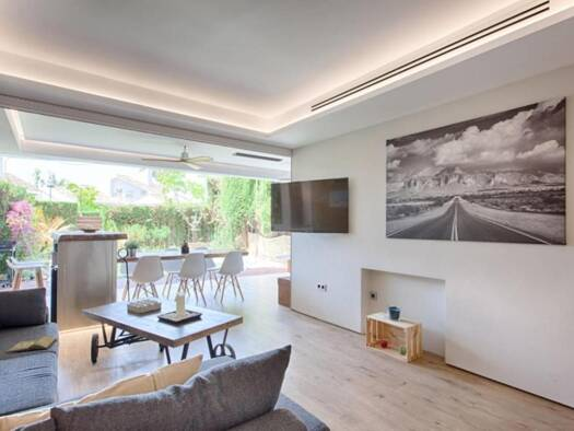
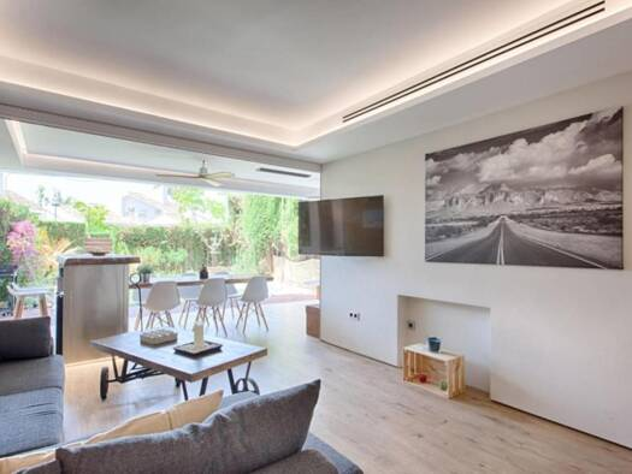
- hardback book [5,335,58,354]
